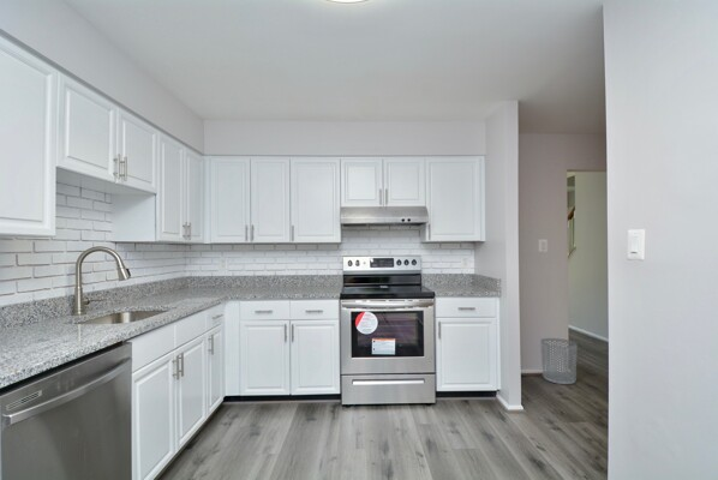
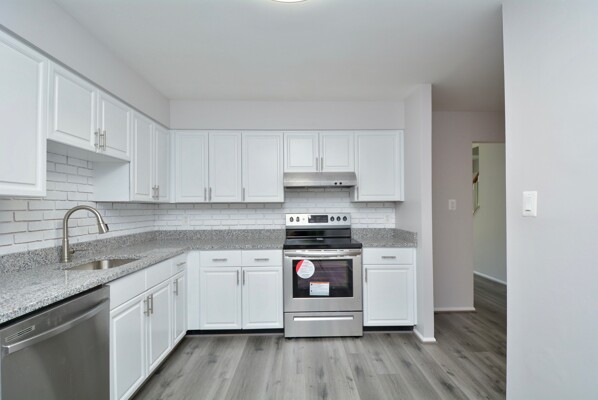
- waste bin [540,337,579,385]
